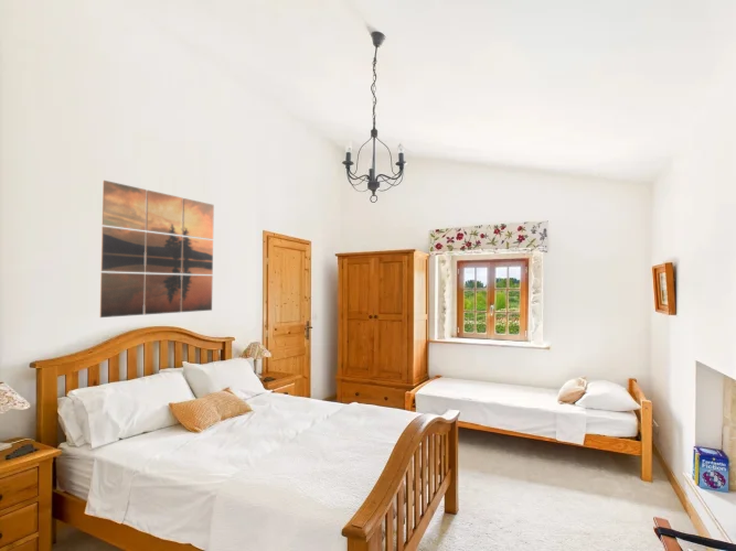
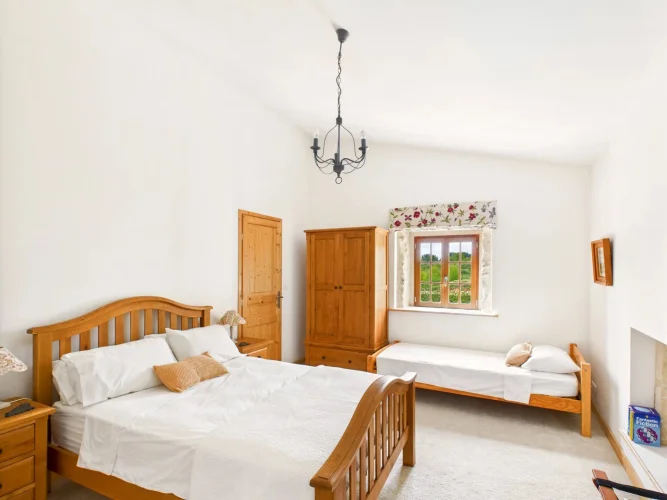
- wall art [99,180,215,318]
